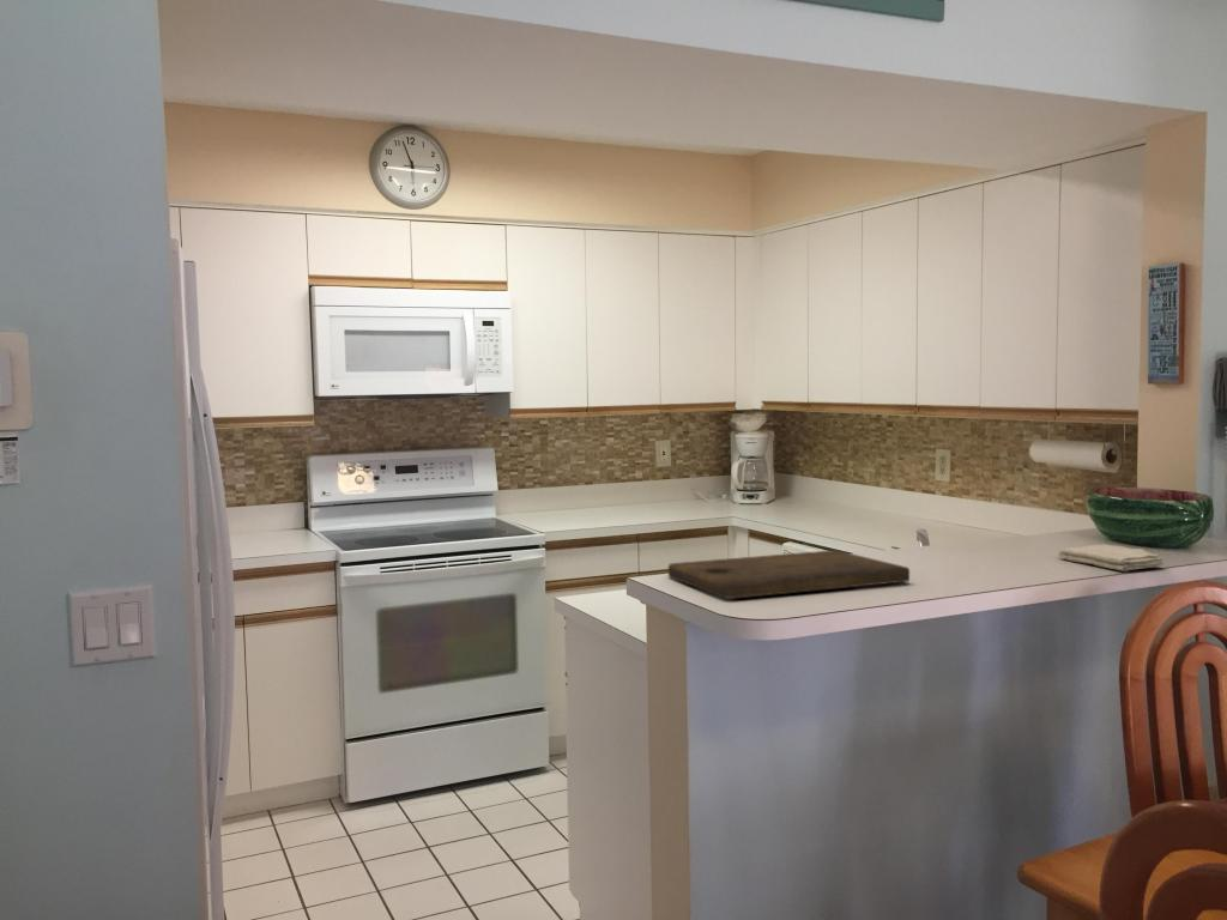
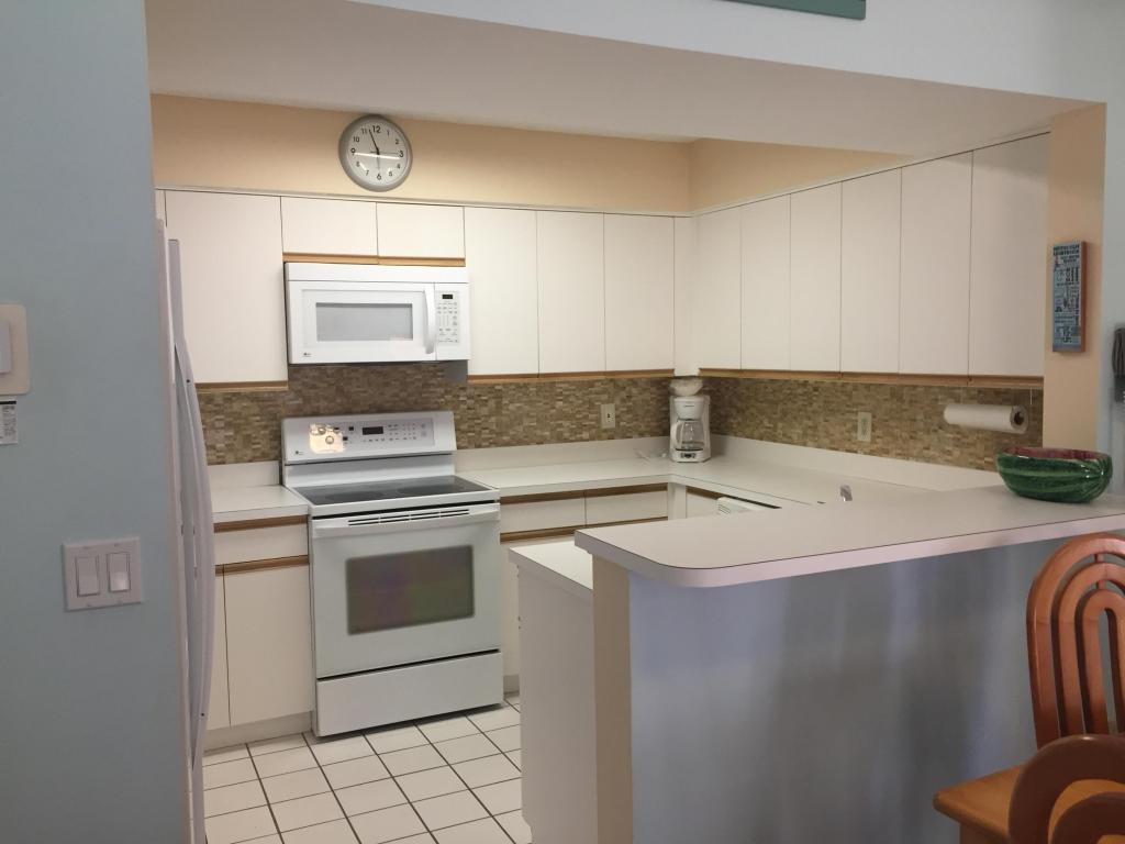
- washcloth [1057,543,1165,573]
- cutting board [667,549,911,600]
